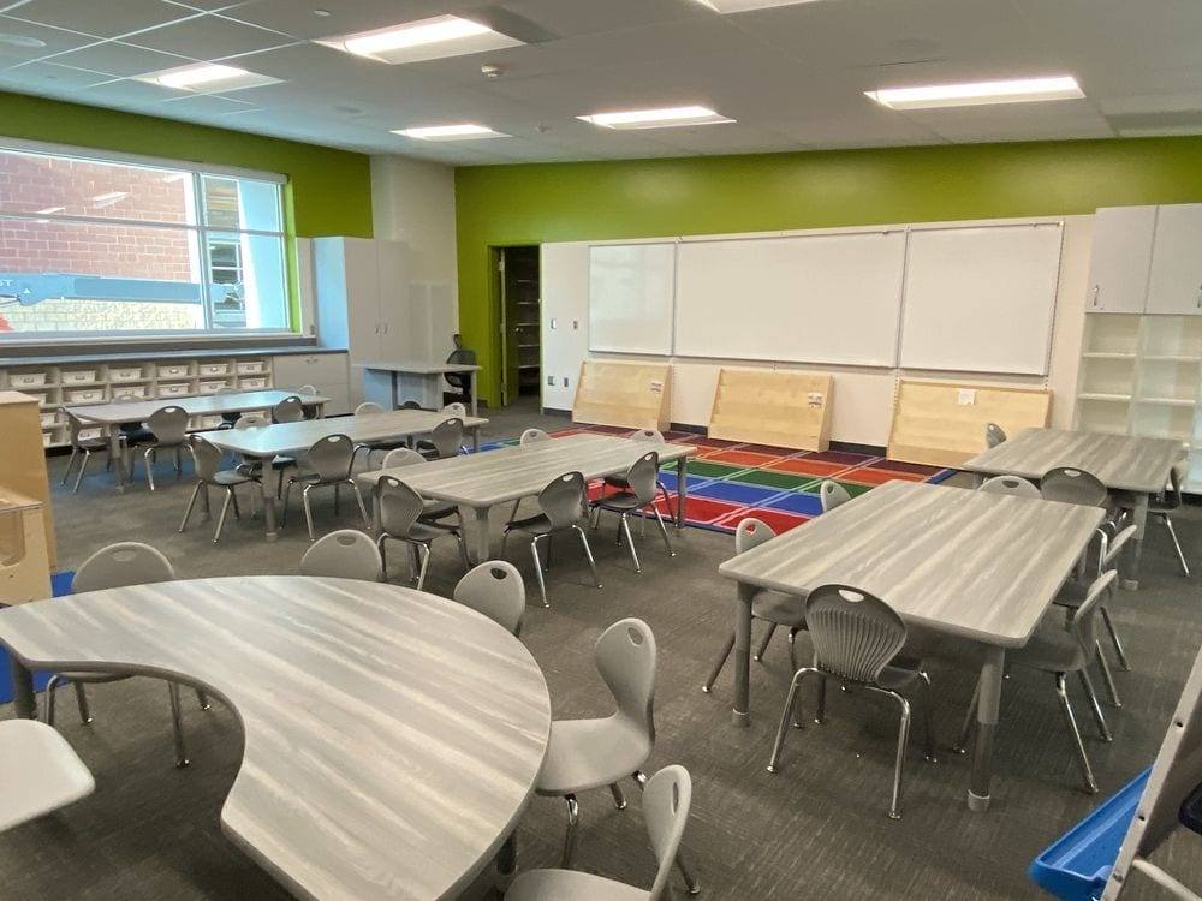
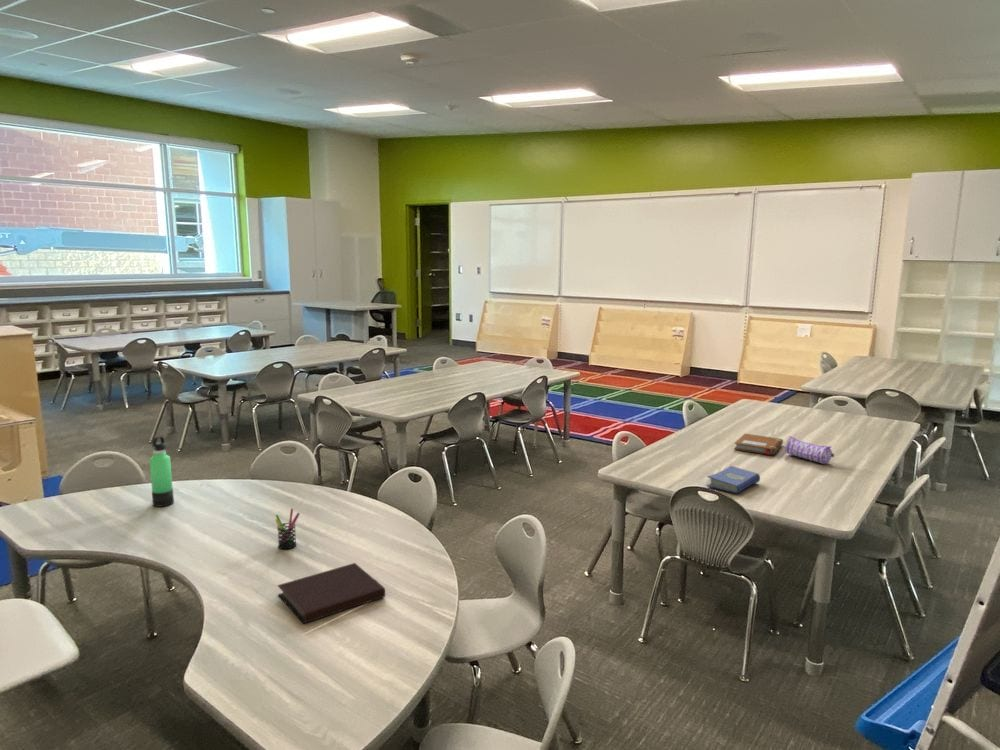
+ pen holder [274,508,301,550]
+ pencil case [784,435,835,465]
+ hardcover book [706,465,761,494]
+ notebook [276,562,386,625]
+ thermos bottle [148,435,175,508]
+ notebook [733,432,784,456]
